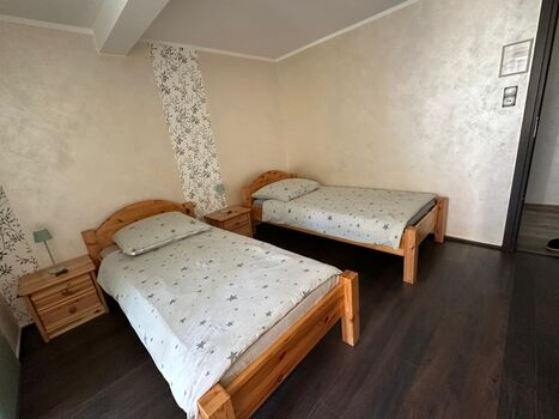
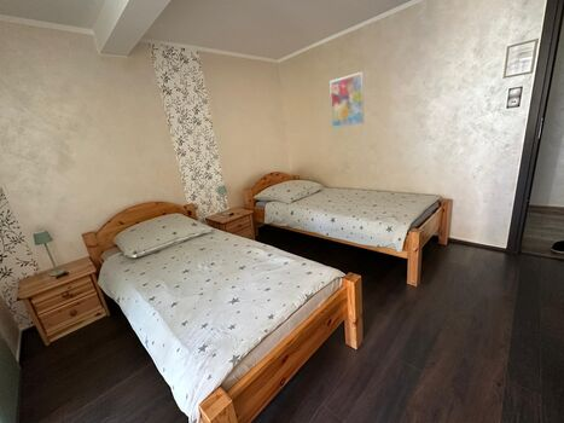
+ wall art [328,71,366,129]
